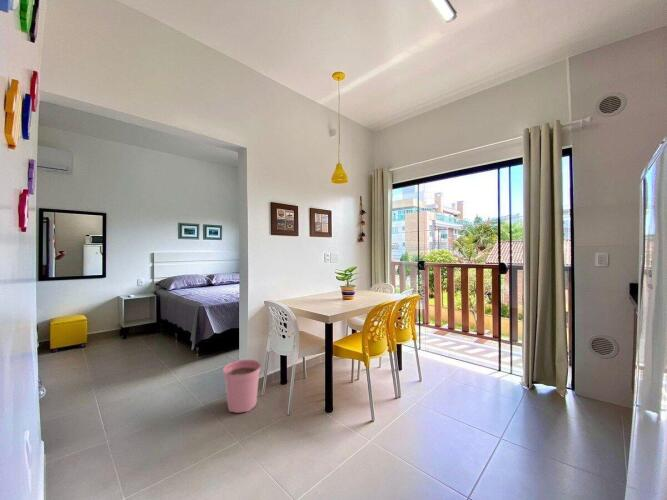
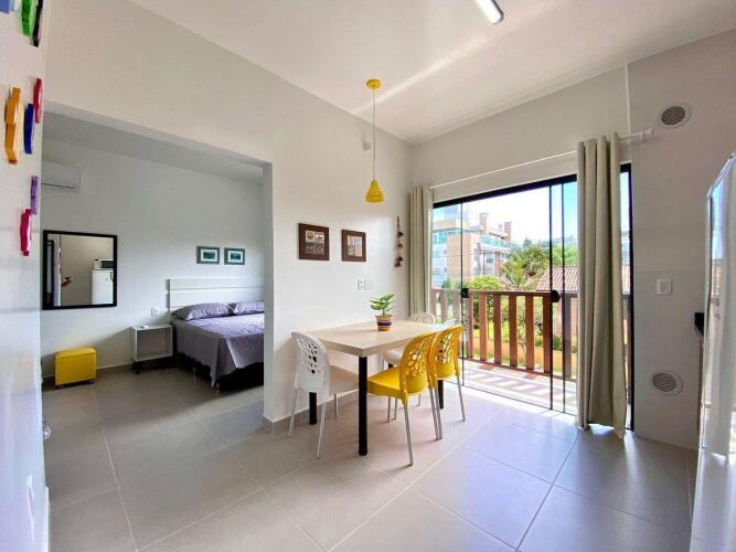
- plant pot [222,359,262,414]
